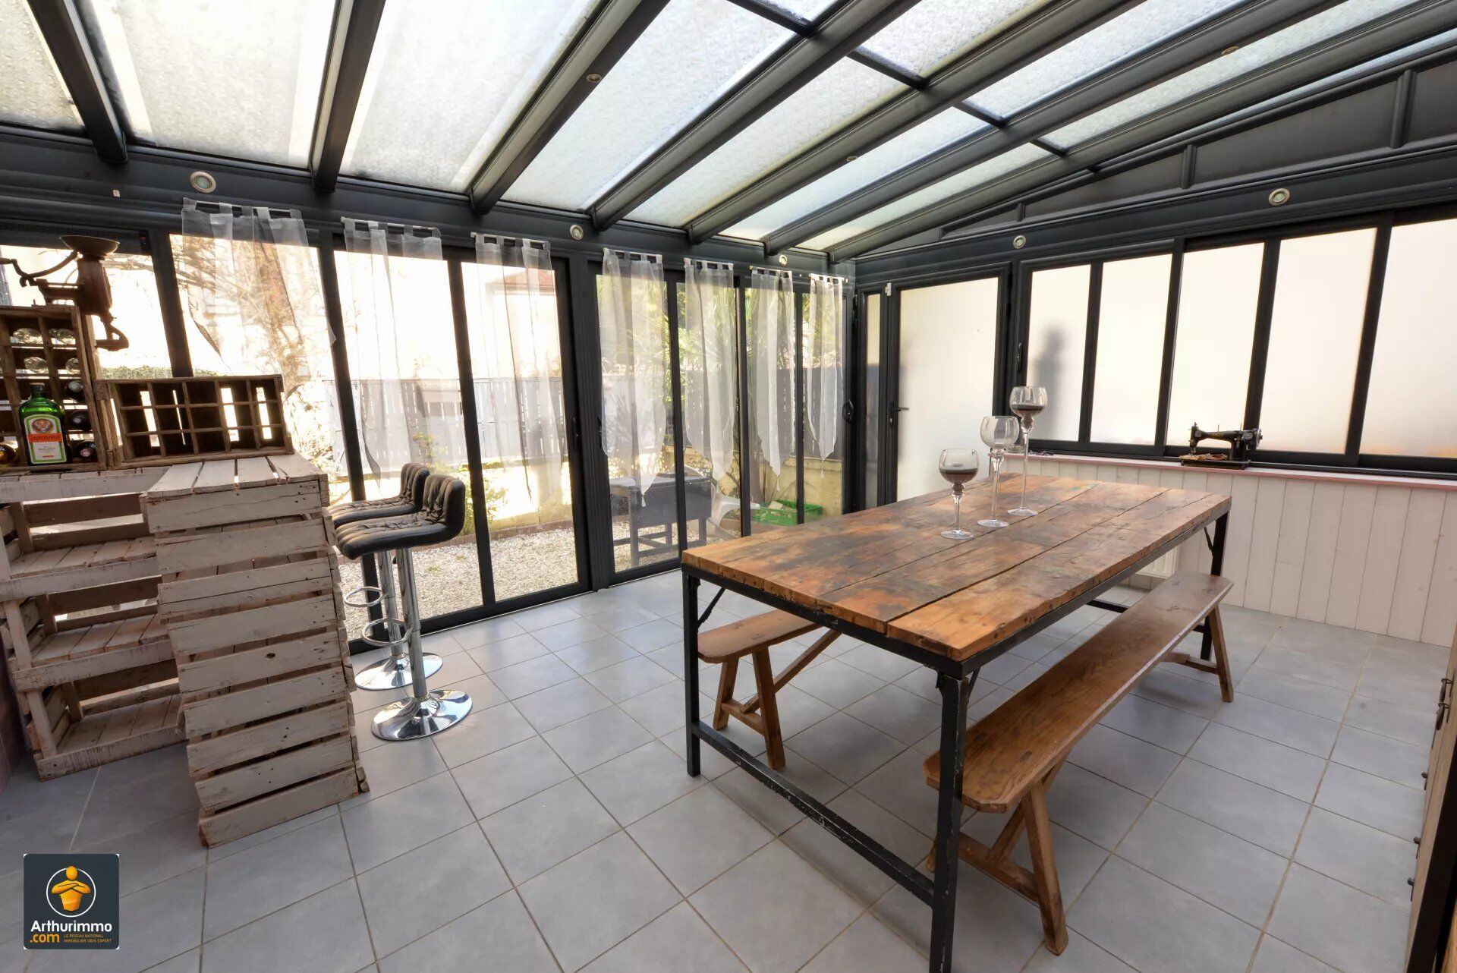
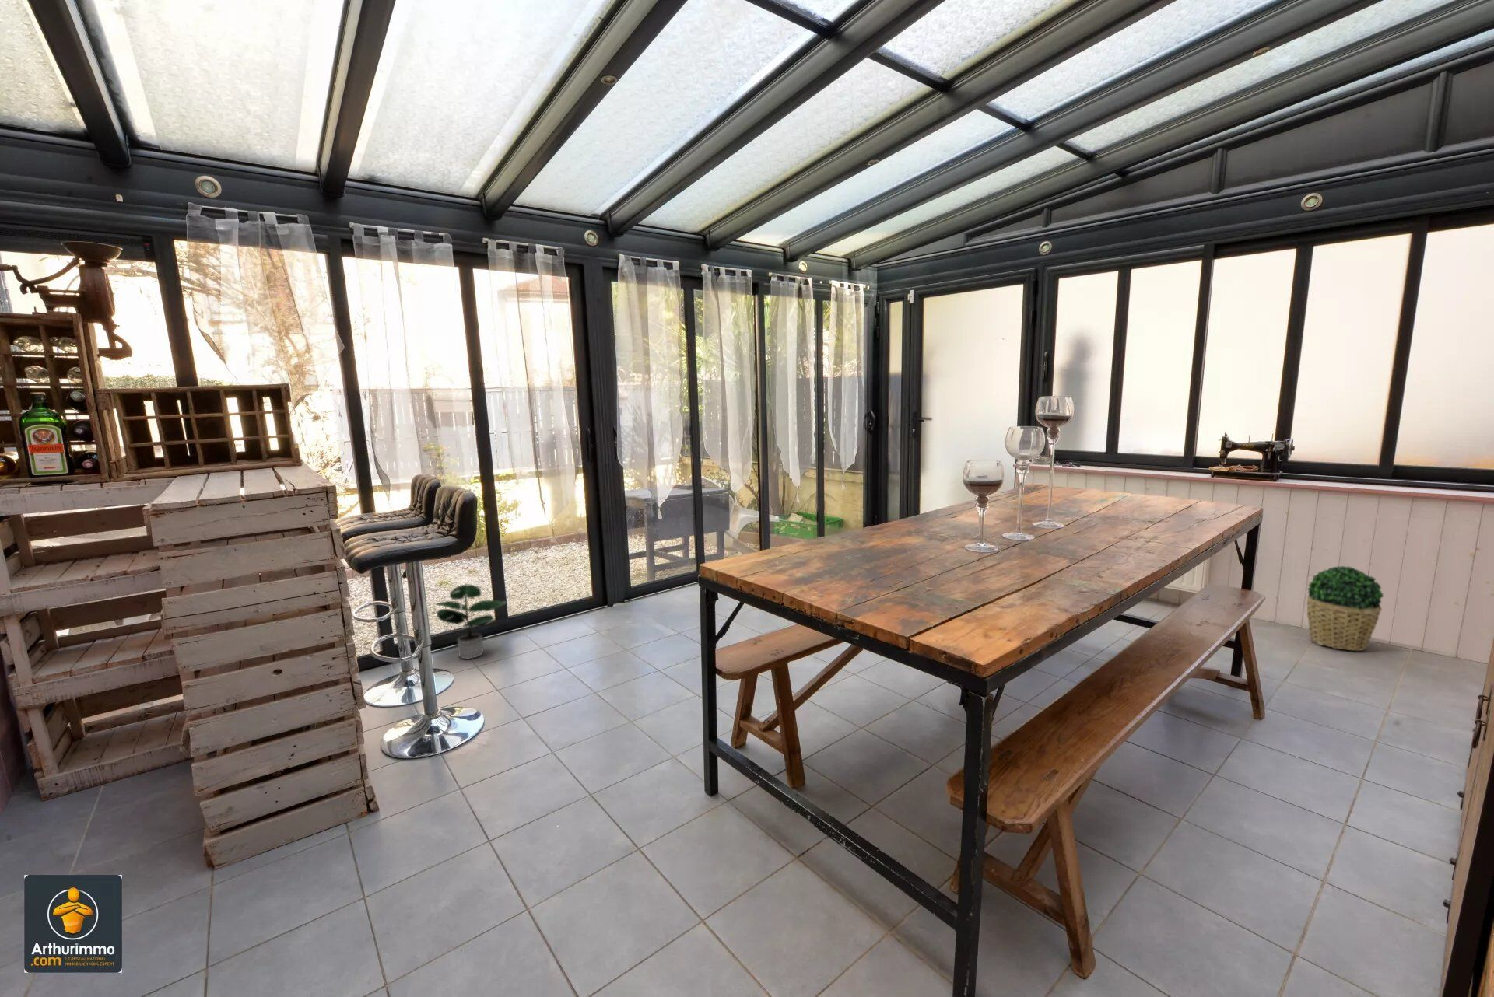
+ potted plant [1307,565,1384,652]
+ potted plant [433,583,507,660]
